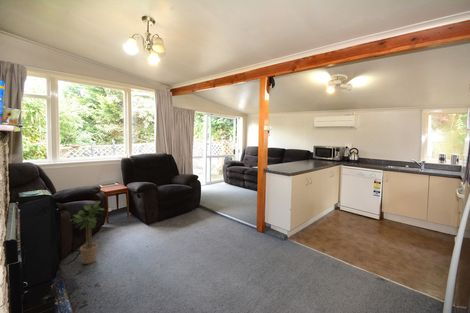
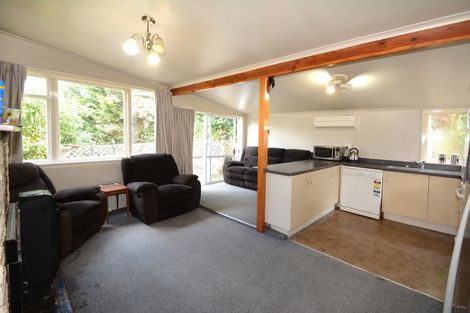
- potted plant [69,200,105,265]
